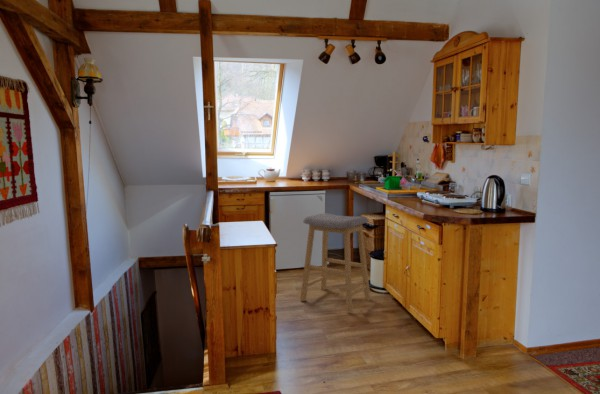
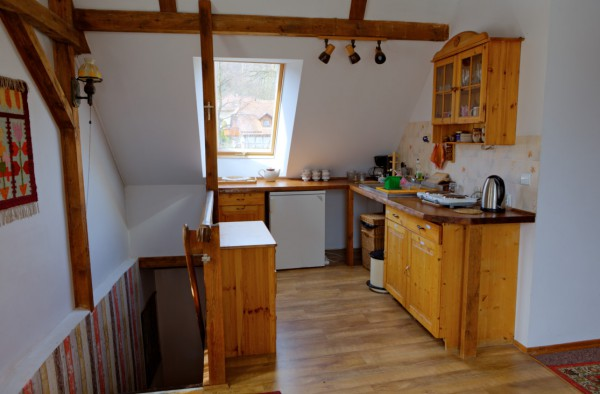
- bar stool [299,212,372,314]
